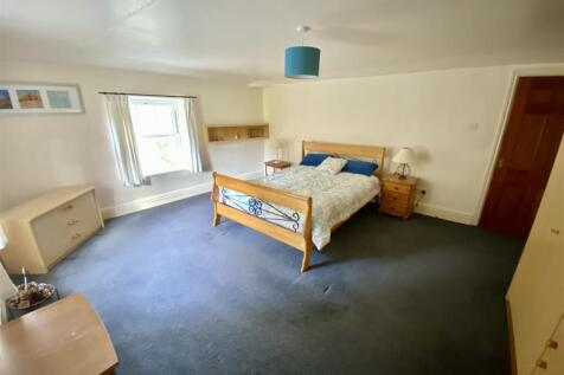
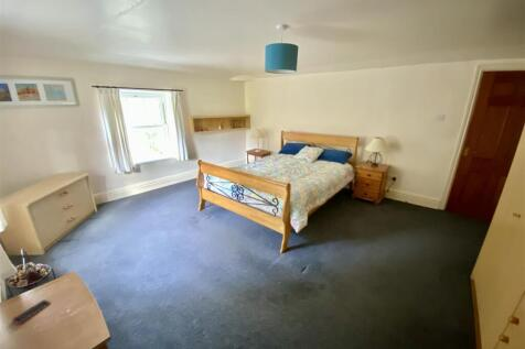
+ smartphone [11,298,52,325]
